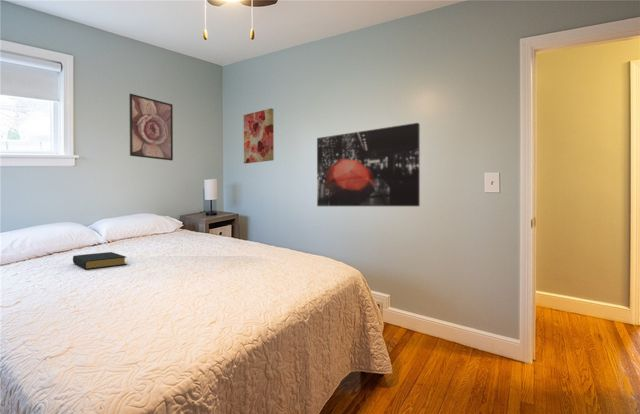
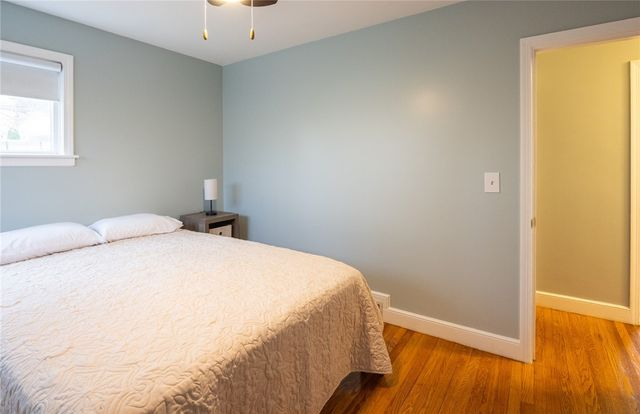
- wall art [243,107,275,164]
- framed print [128,93,174,161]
- wall art [316,122,421,207]
- hardback book [72,251,127,270]
